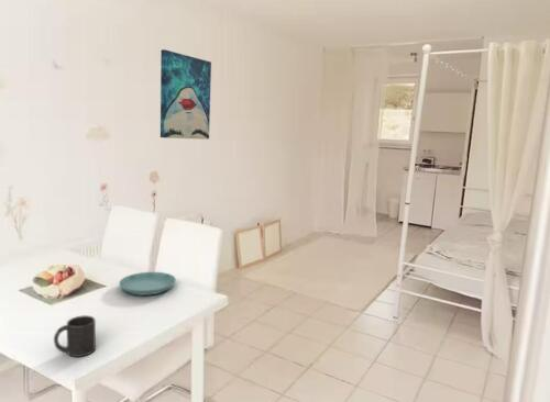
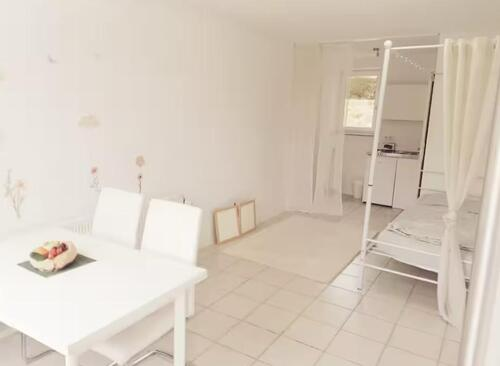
- mug [53,314,97,358]
- saucer [118,271,177,297]
- wall art [160,48,212,141]
